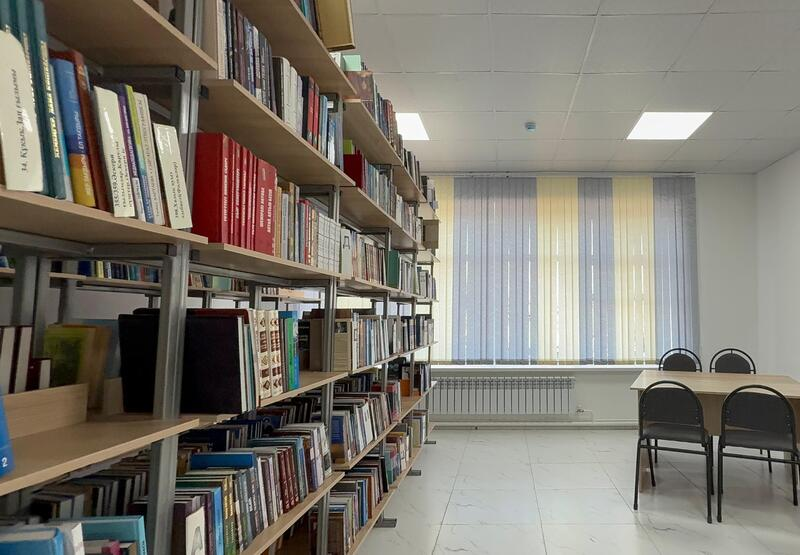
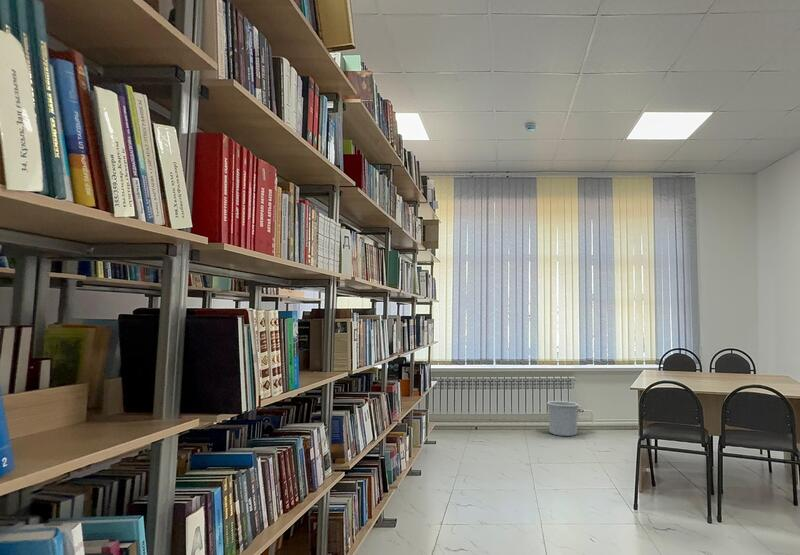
+ waste bin [546,400,580,437]
